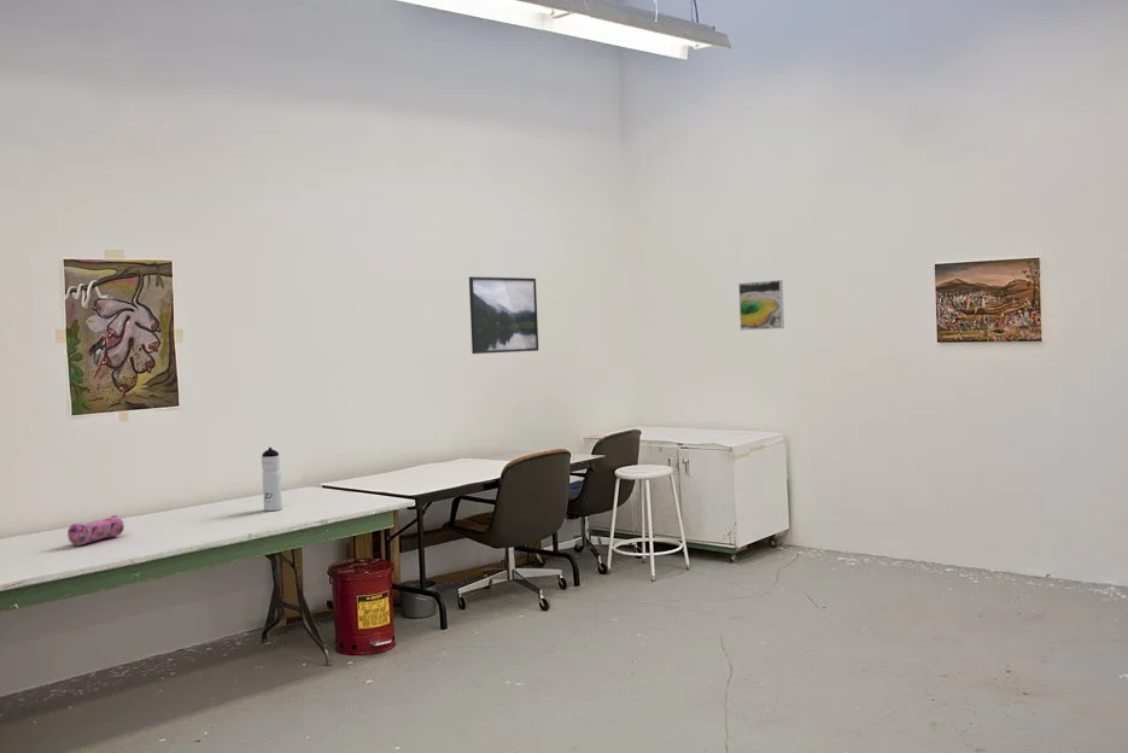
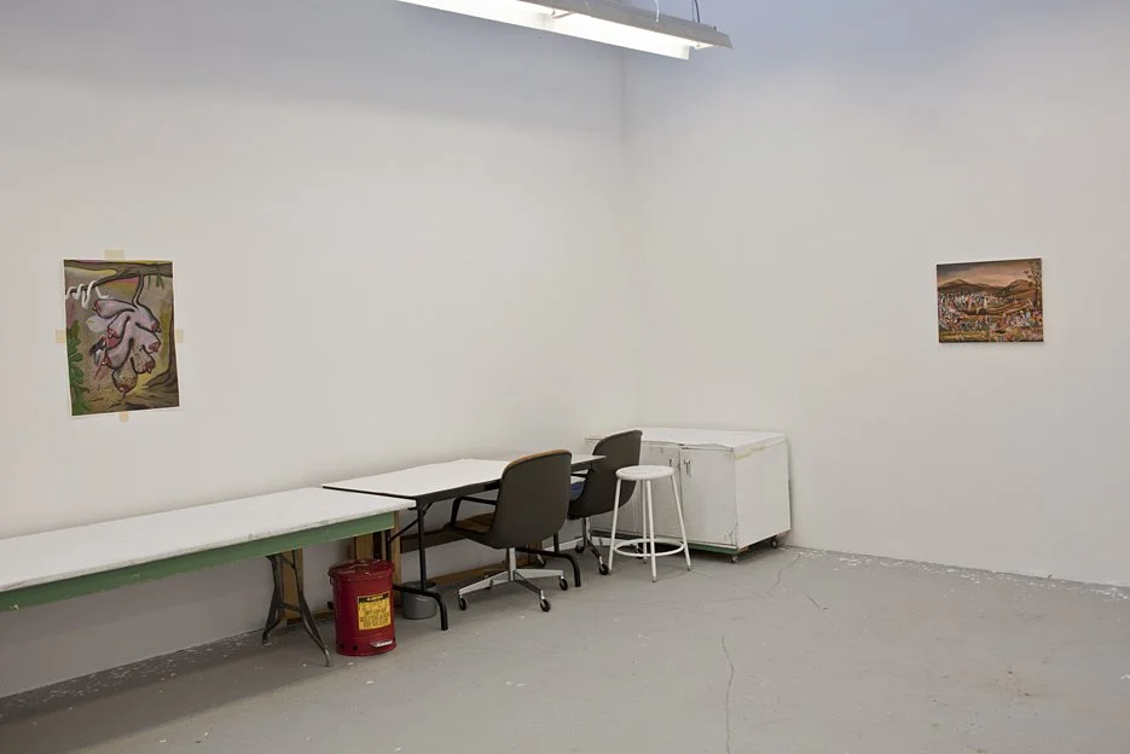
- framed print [468,275,539,355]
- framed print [737,279,785,332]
- water bottle [261,446,284,512]
- pencil case [66,514,125,547]
